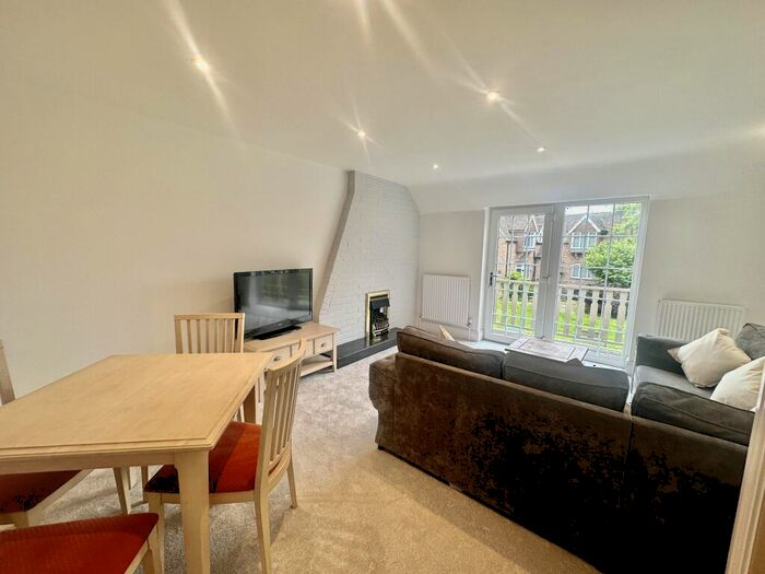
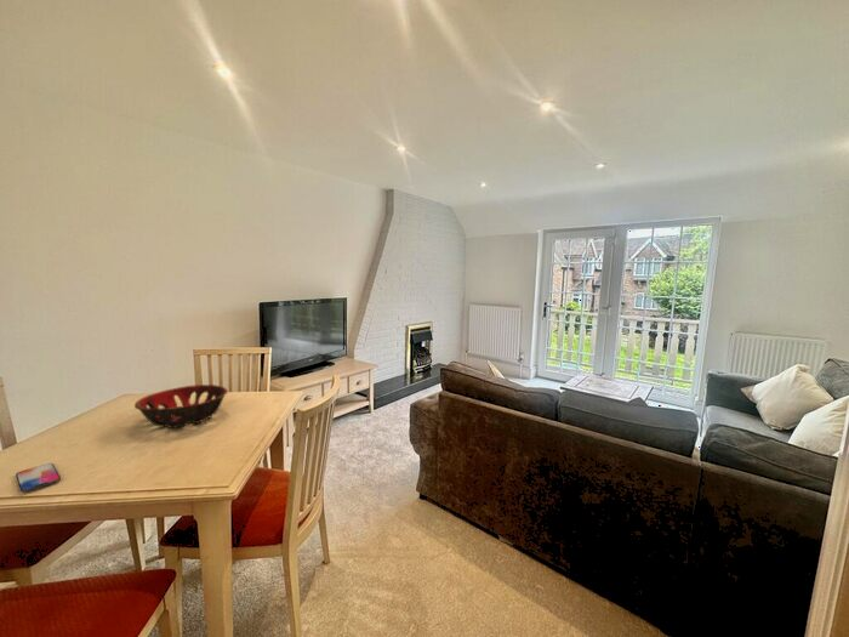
+ smartphone [15,462,62,493]
+ decorative bowl [133,383,229,430]
